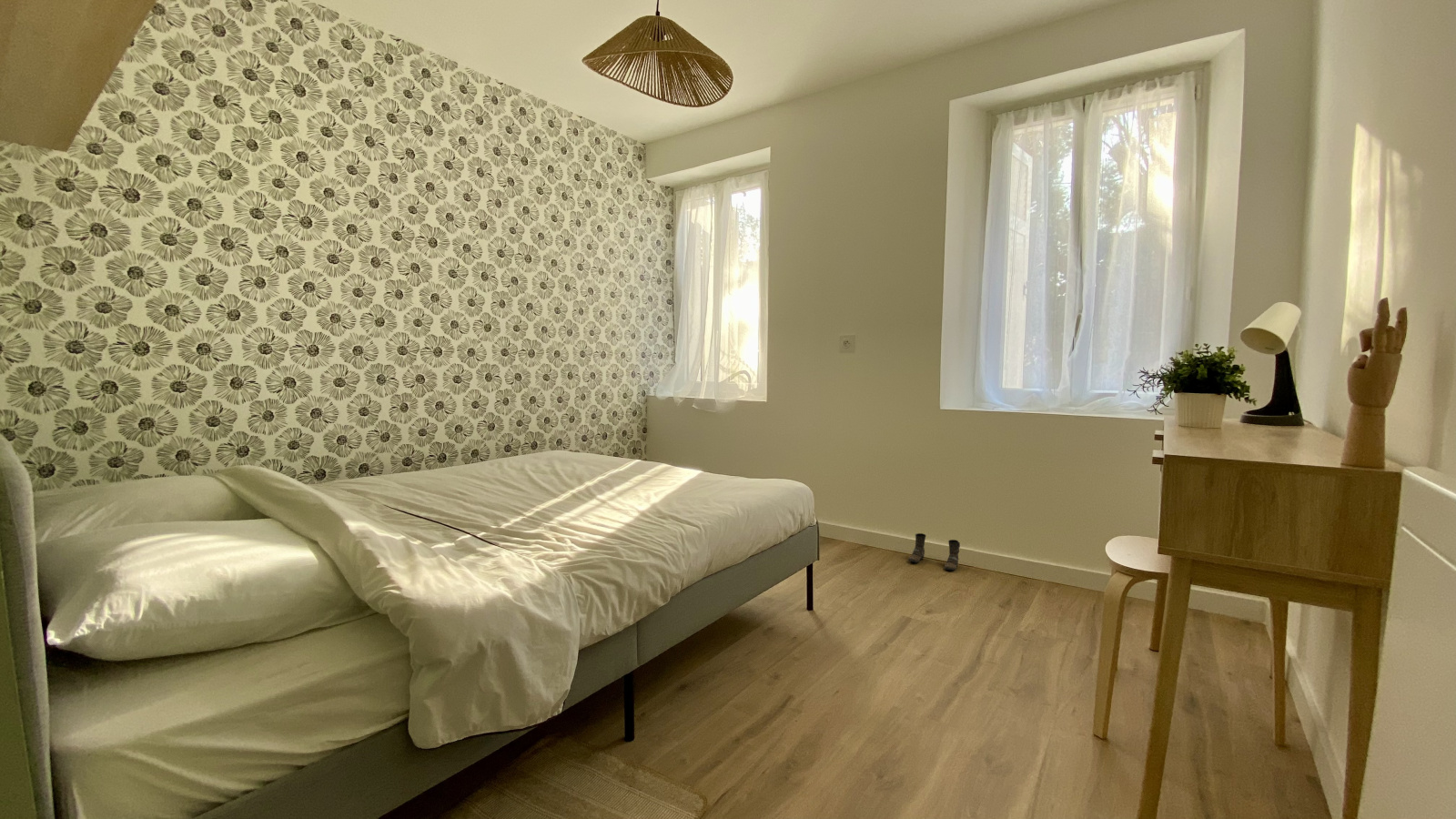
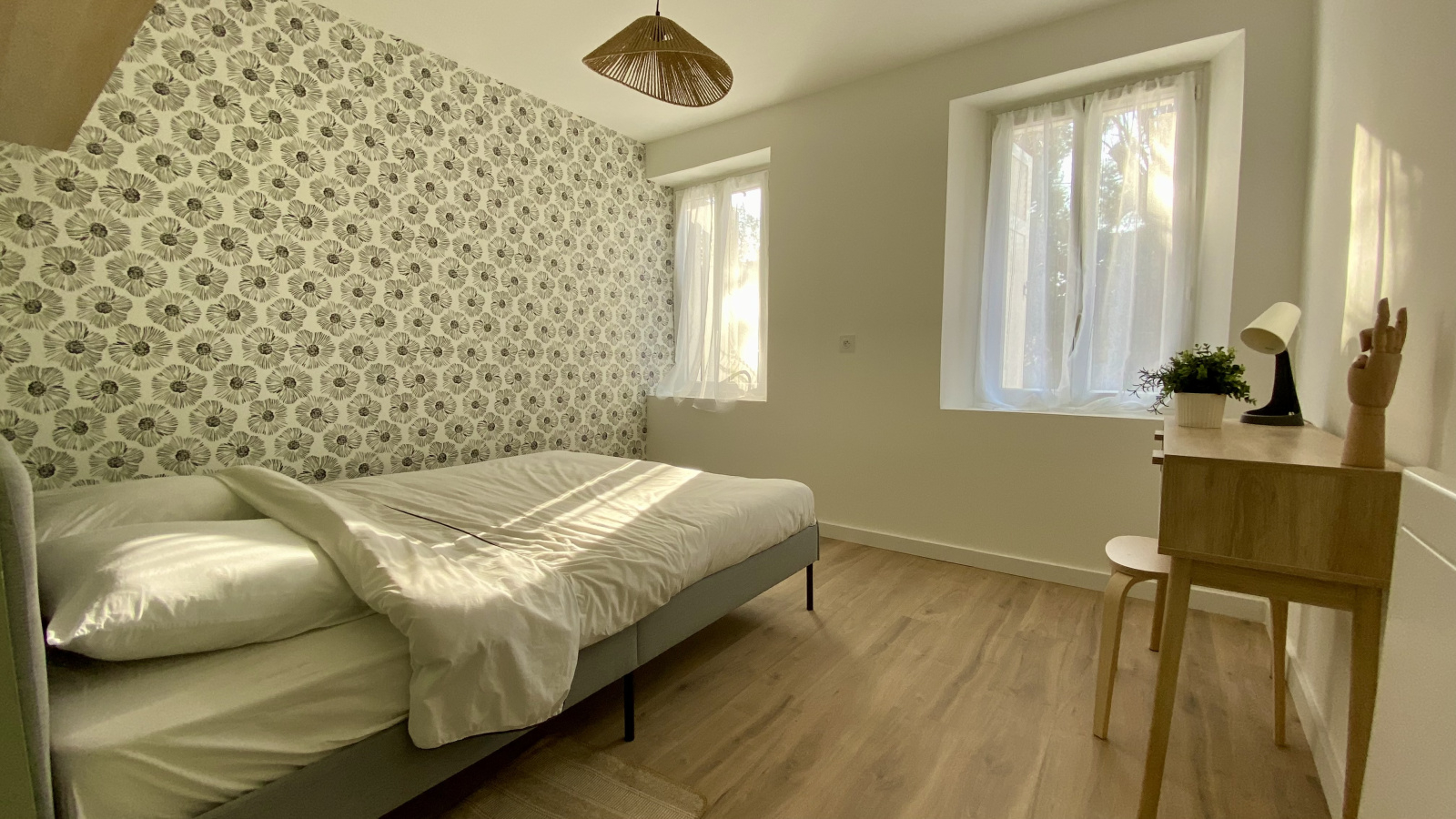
- boots [908,532,961,571]
